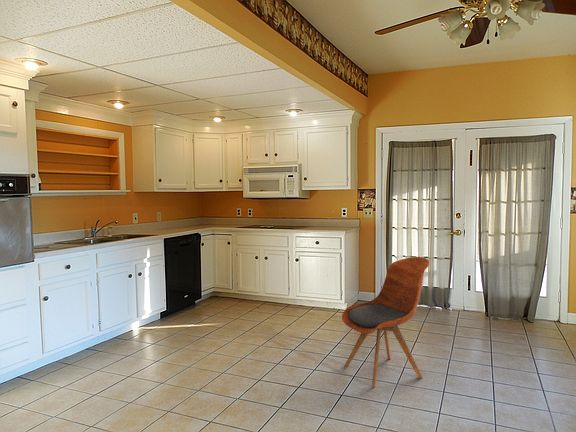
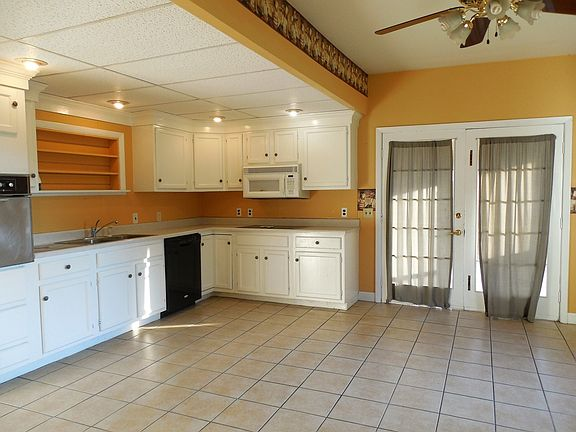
- dining chair [341,256,430,388]
